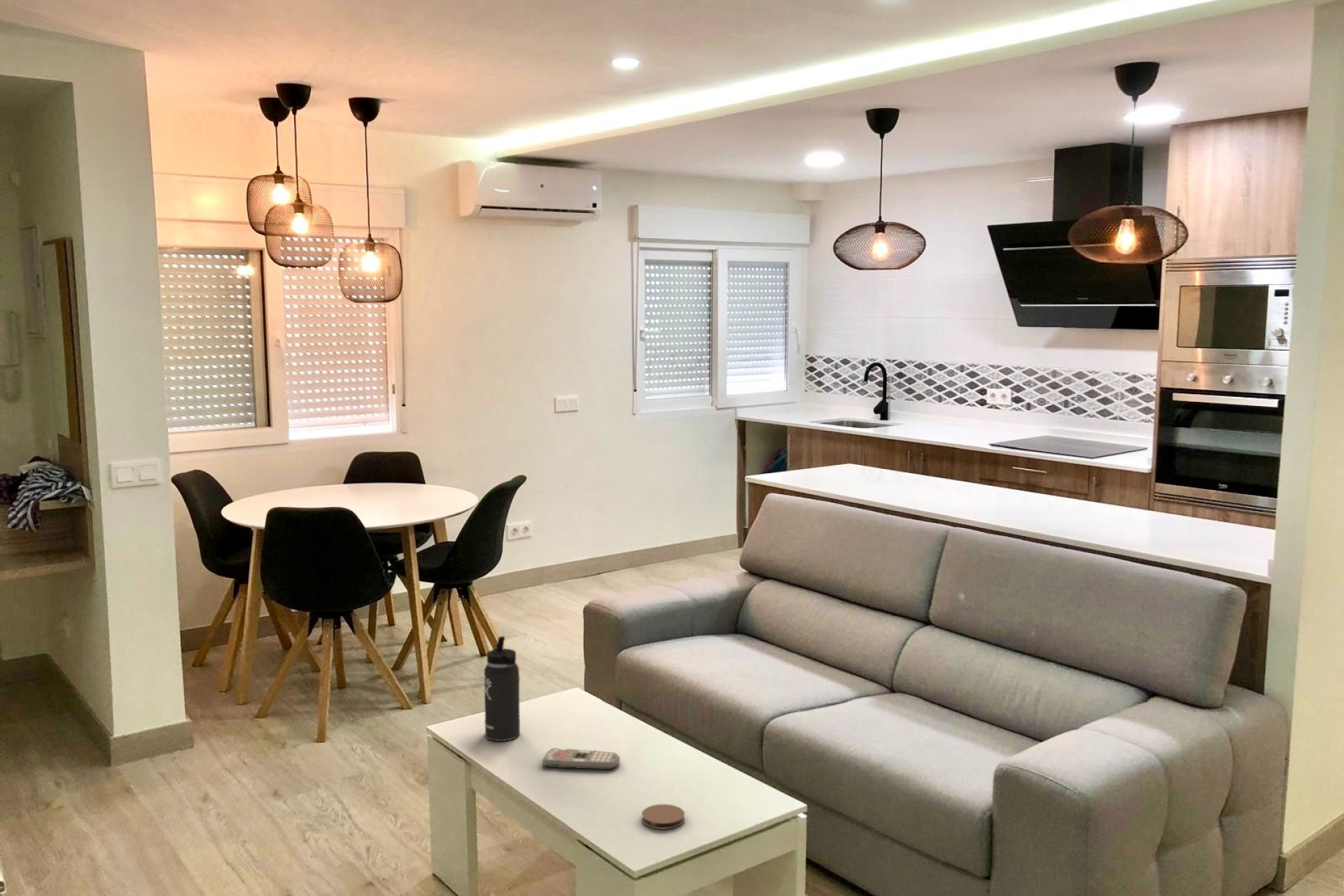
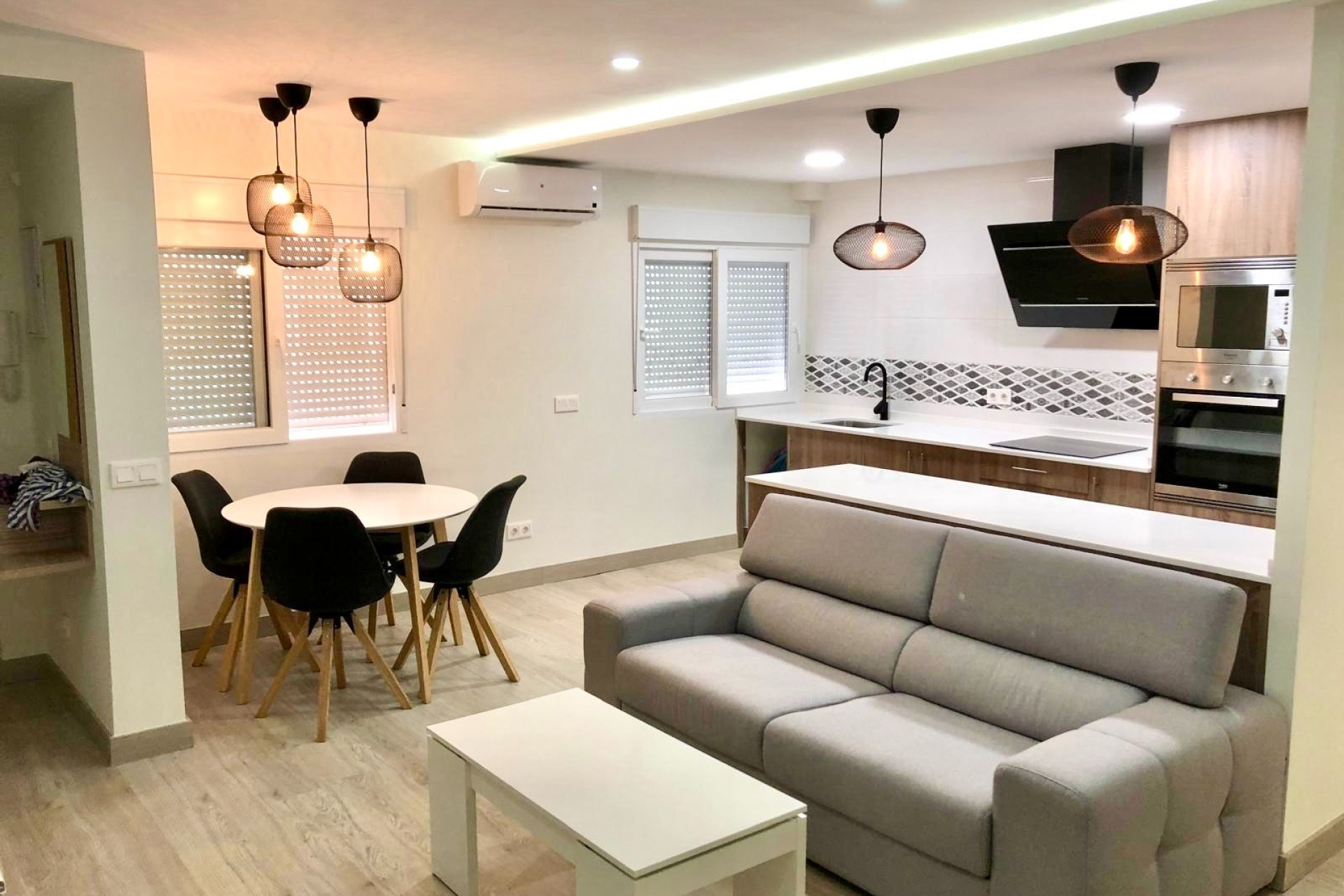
- thermos bottle [483,636,521,742]
- coaster [641,804,685,830]
- remote control [542,748,621,770]
